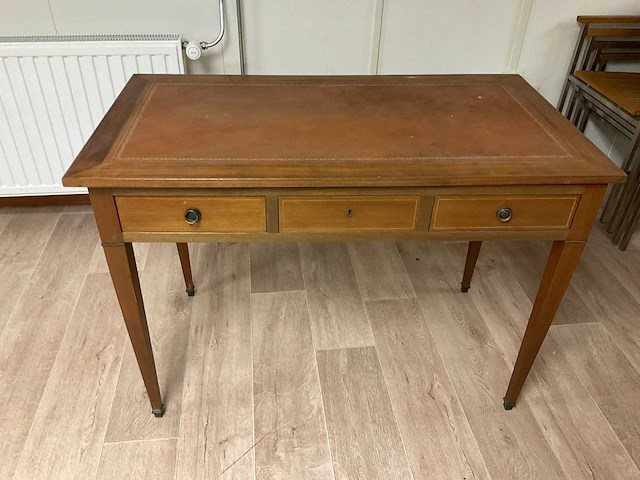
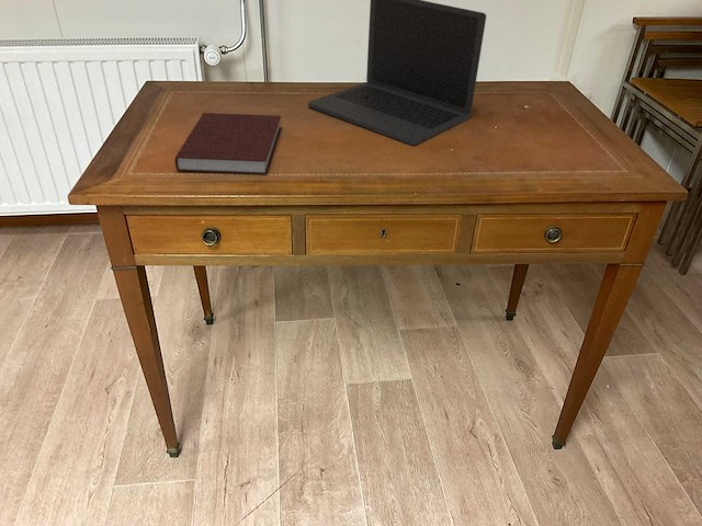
+ laptop [307,0,487,146]
+ notebook [173,112,283,175]
